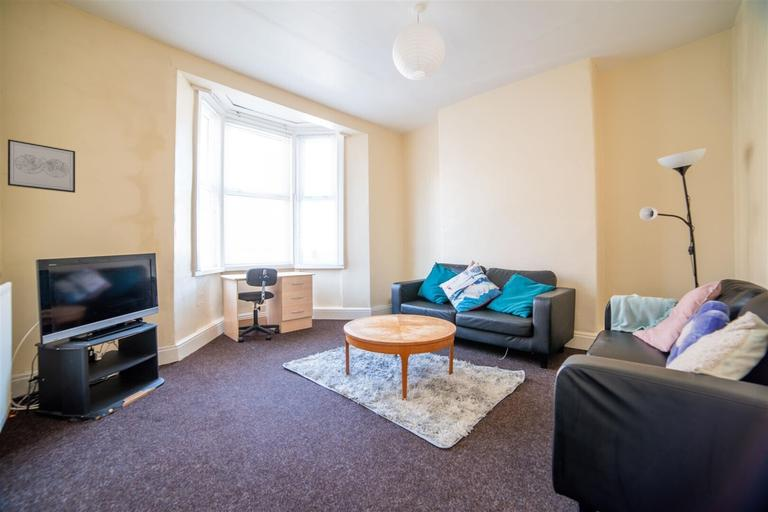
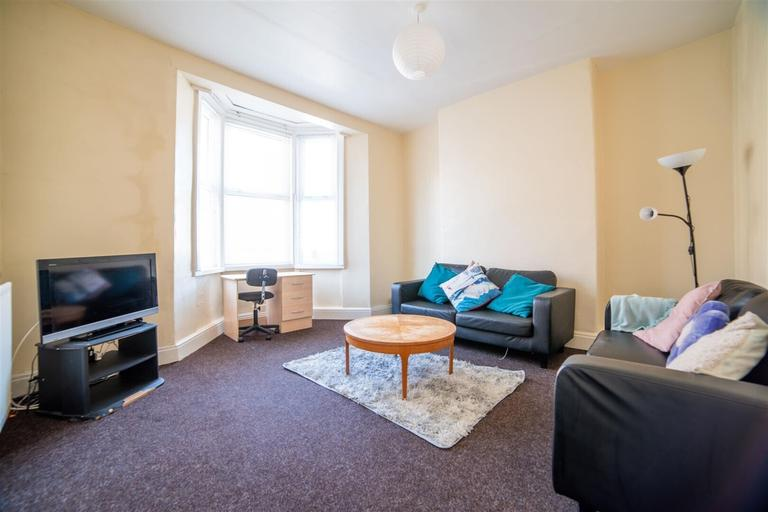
- wall art [7,138,76,194]
